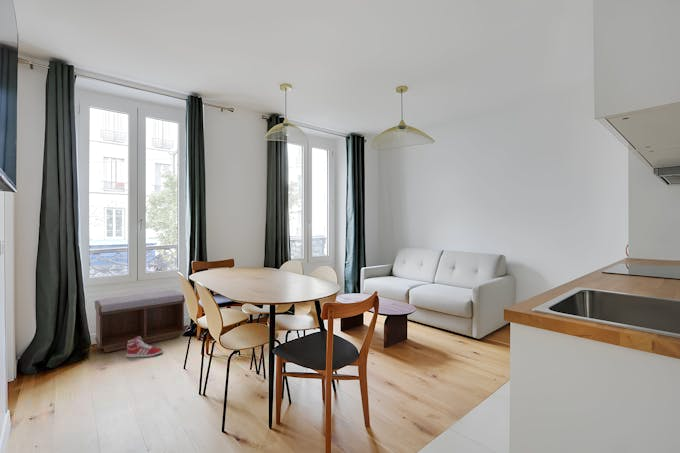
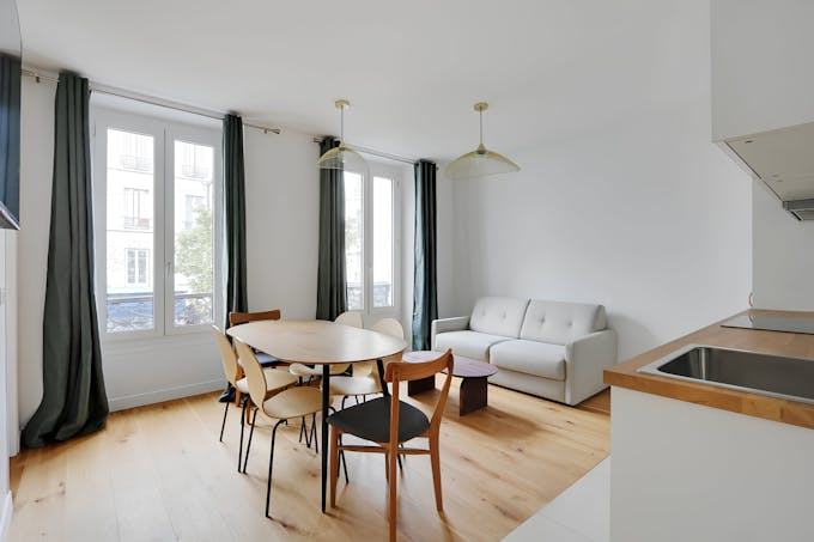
- sneaker [125,337,164,359]
- bench [94,289,186,353]
